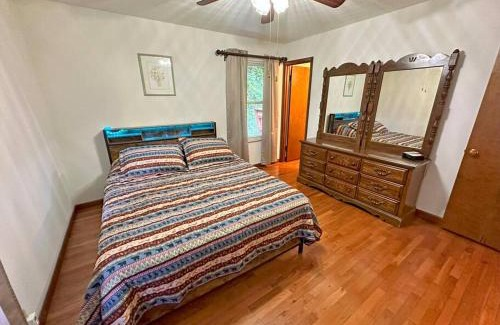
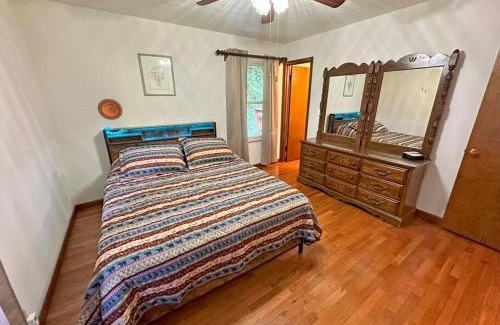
+ decorative plate [97,98,123,121]
